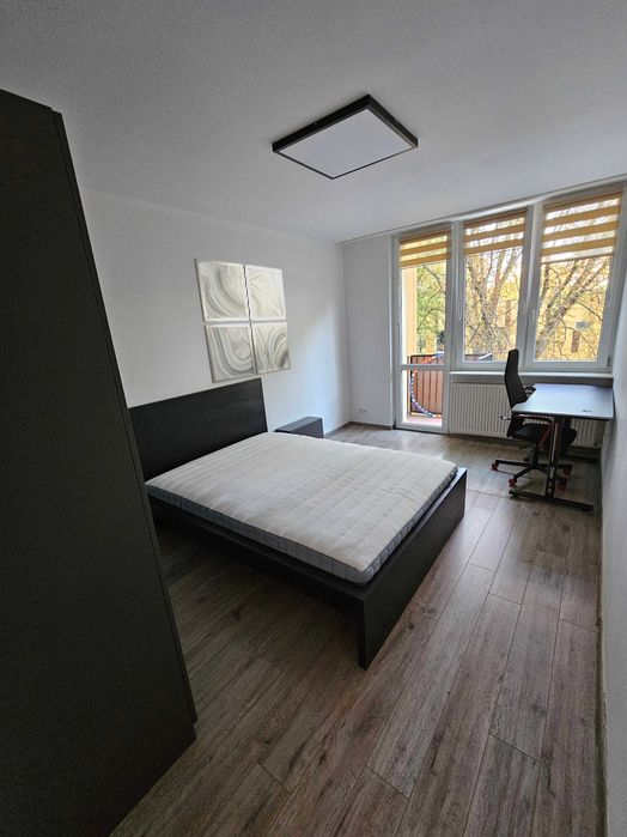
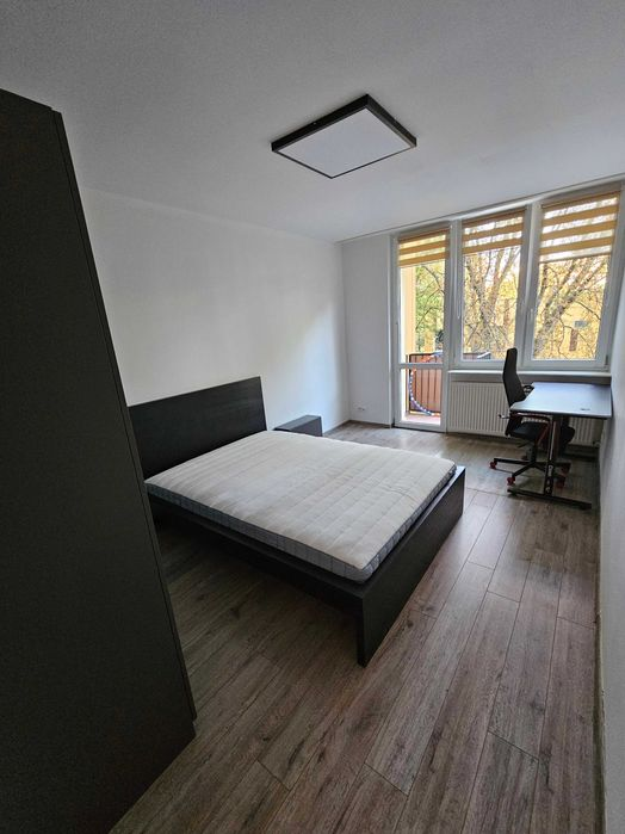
- wall art [193,257,292,384]
